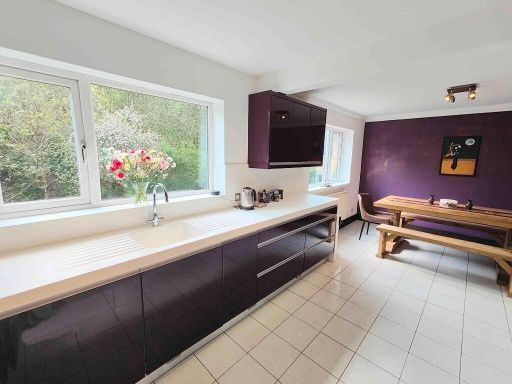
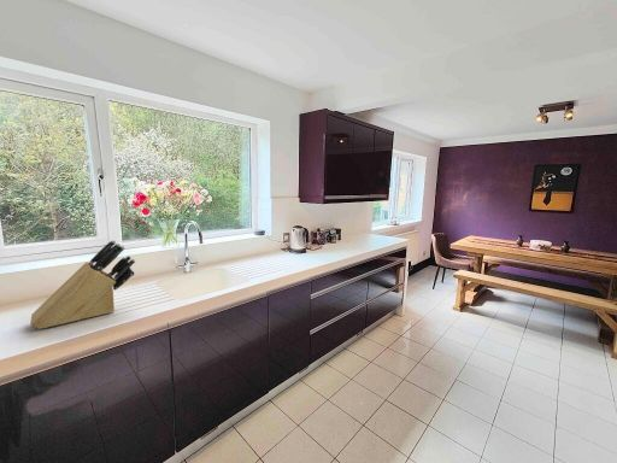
+ knife block [30,239,136,330]
